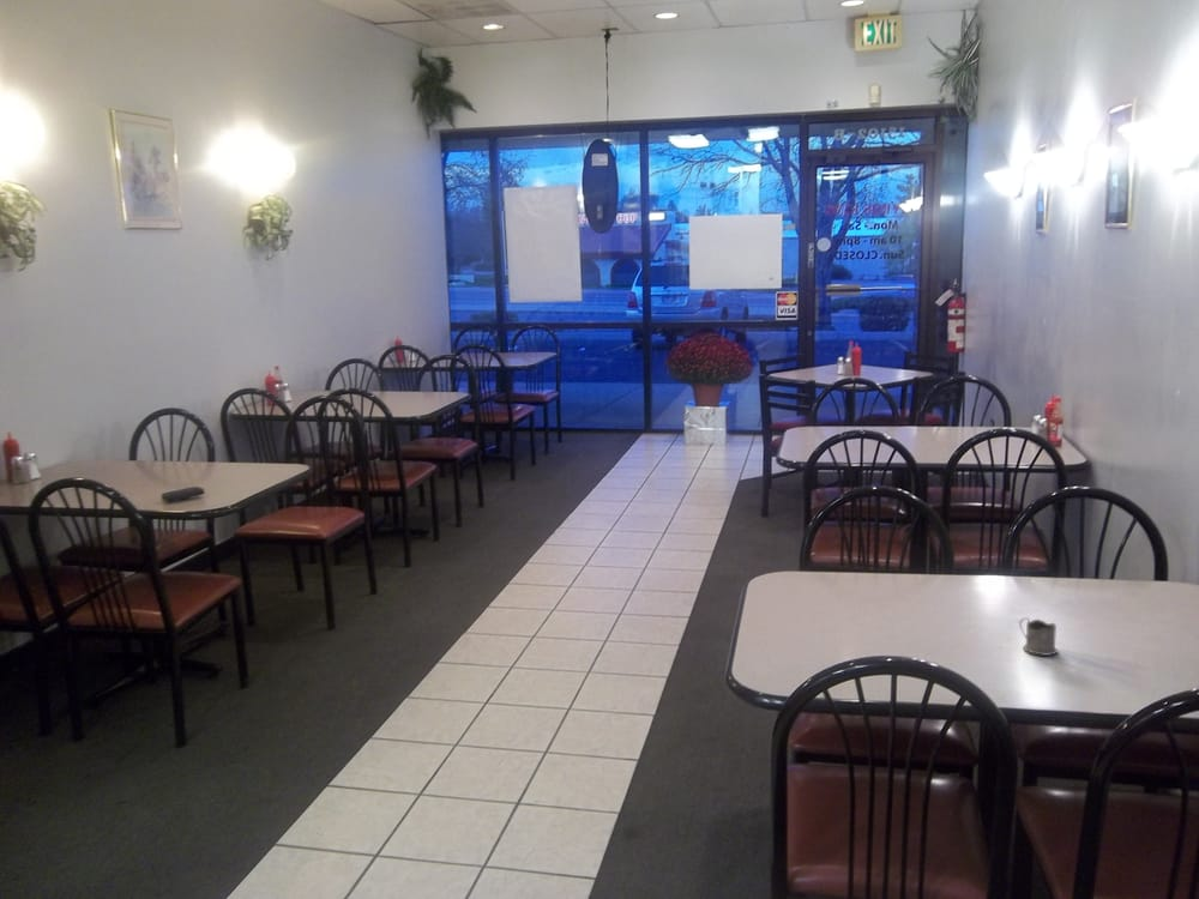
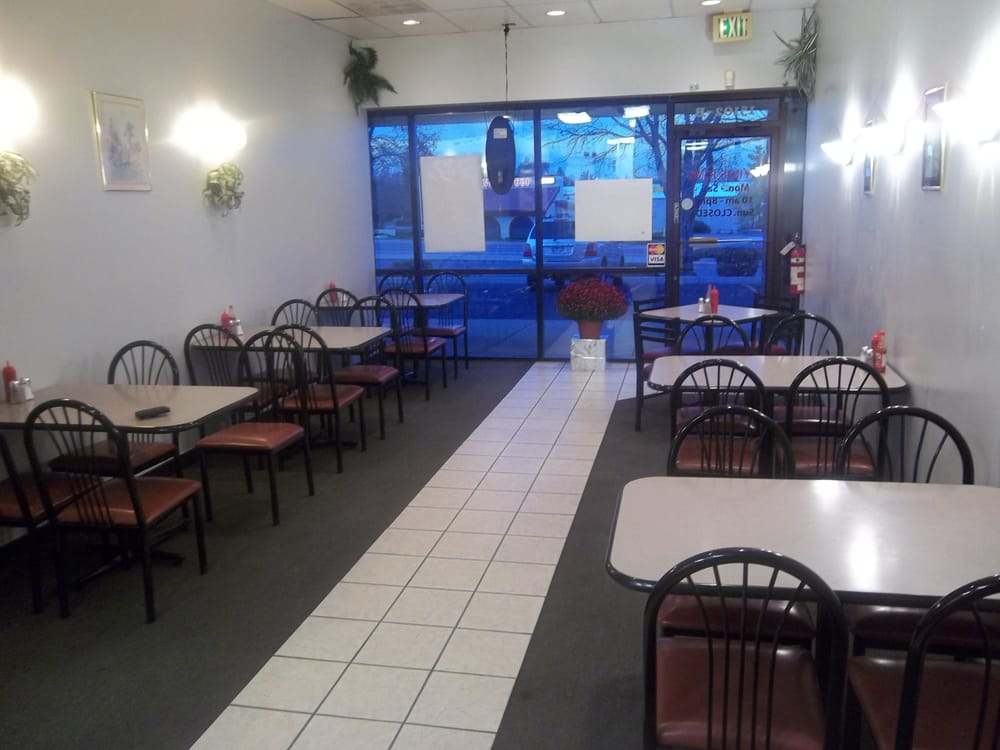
- tea glass holder [1018,616,1059,657]
